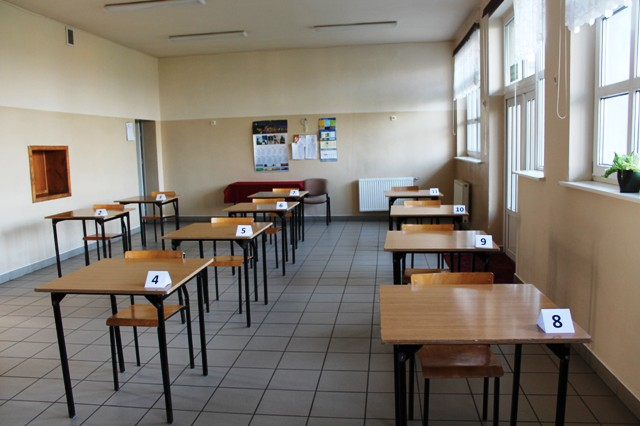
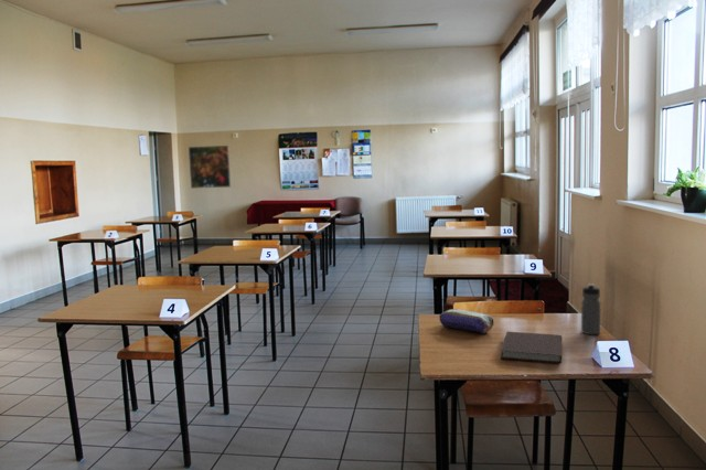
+ notebook [500,331,563,364]
+ water bottle [580,282,601,335]
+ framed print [188,145,232,190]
+ pencil case [438,308,494,334]
